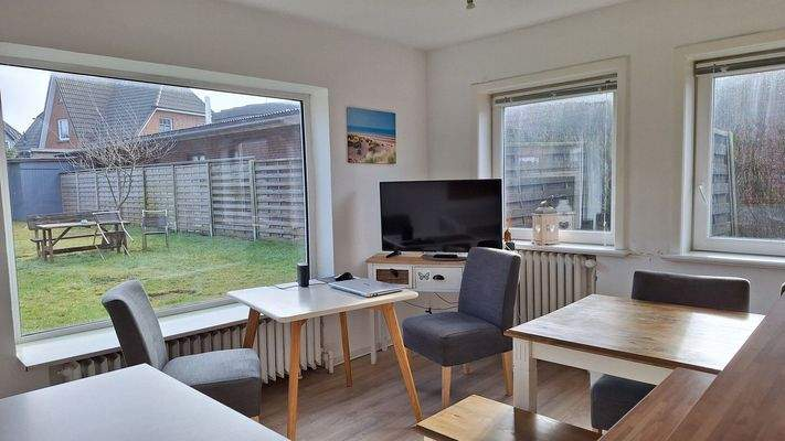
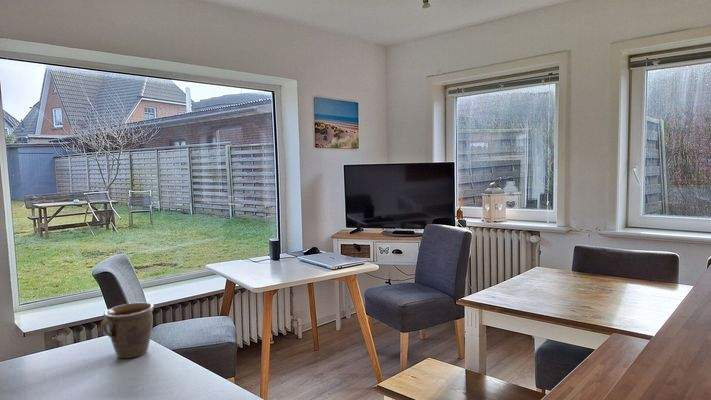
+ mug [99,302,155,359]
